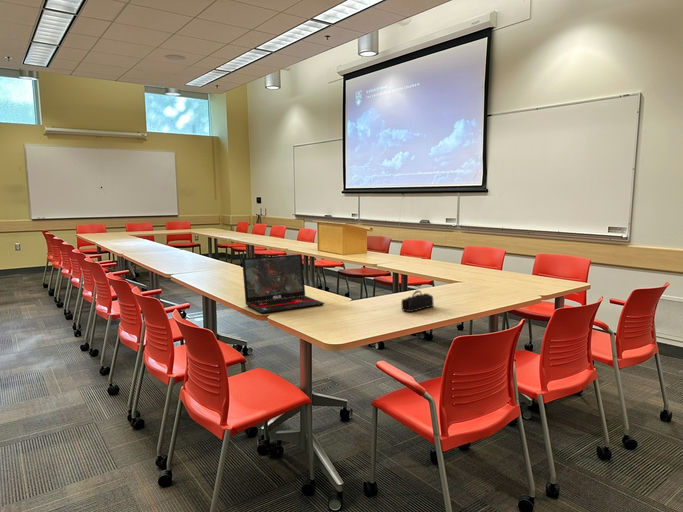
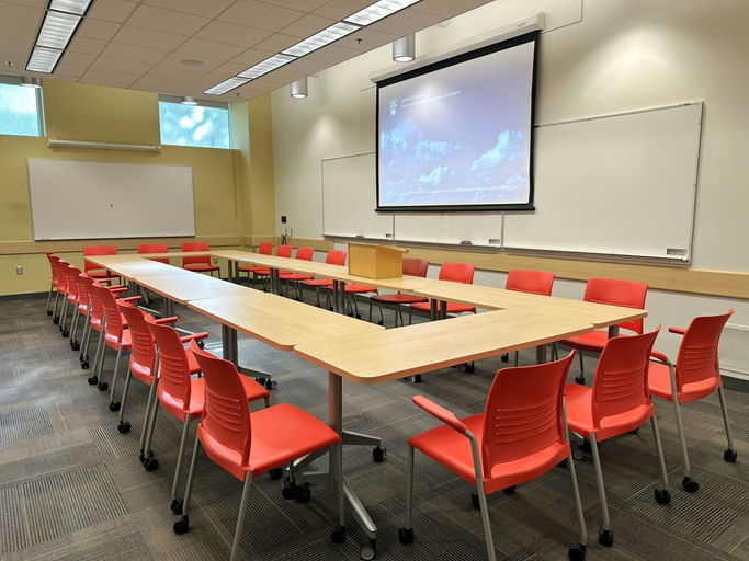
- pencil case [400,289,435,313]
- laptop [241,253,325,314]
